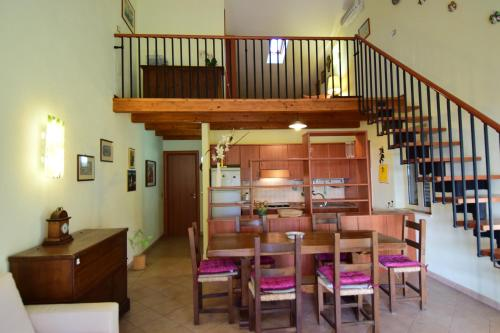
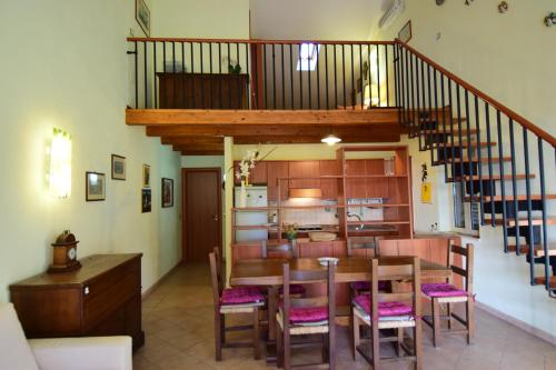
- house plant [127,228,154,271]
